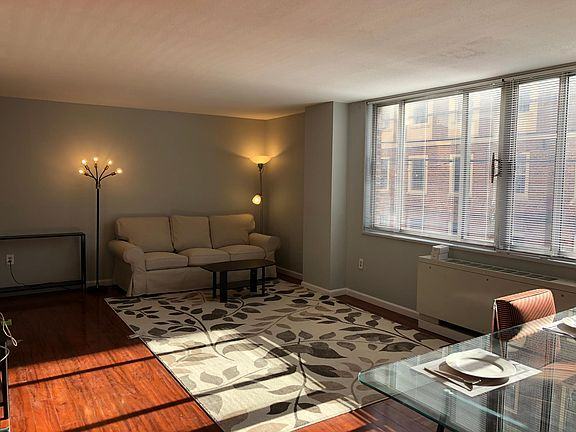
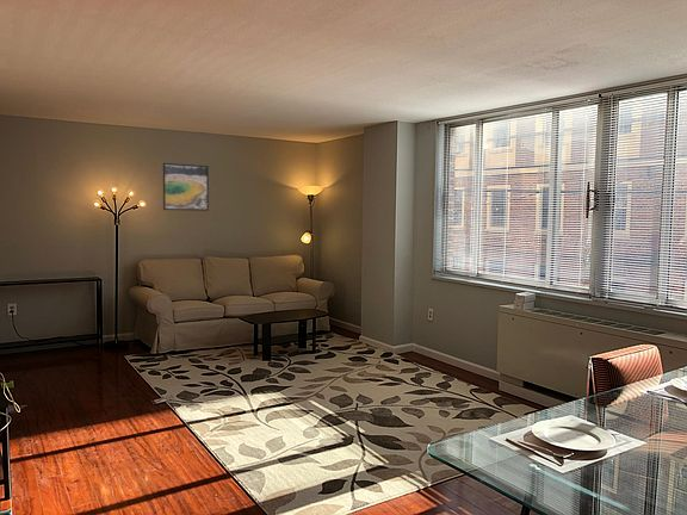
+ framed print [162,162,210,212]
